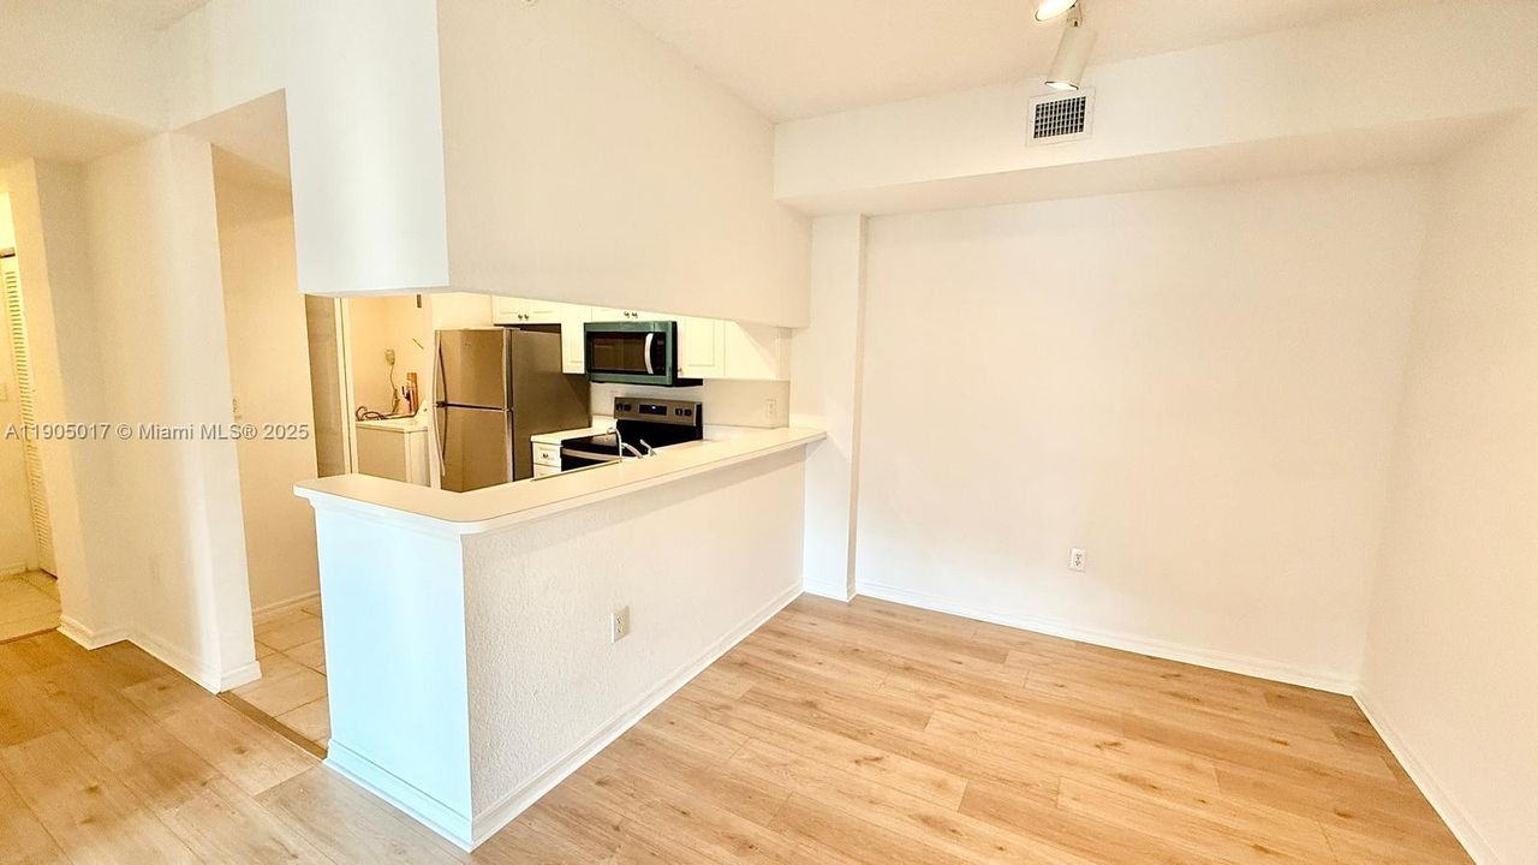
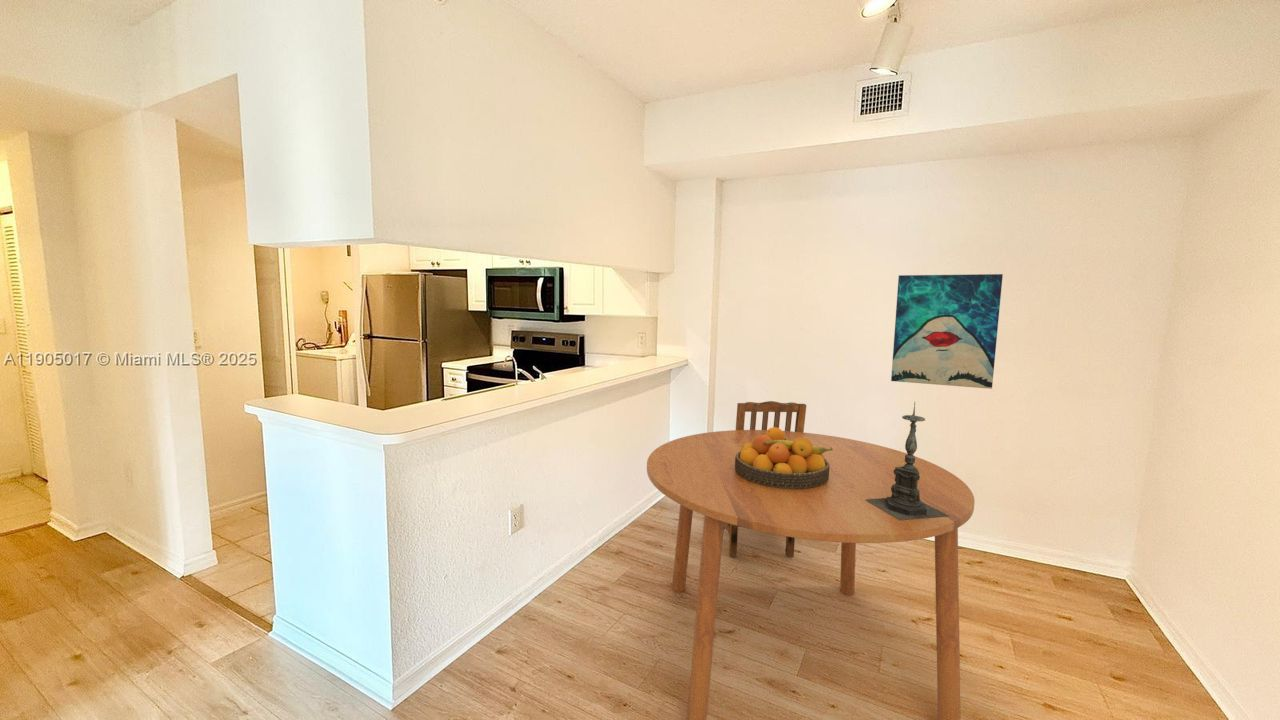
+ candle holder [865,402,948,520]
+ fruit bowl [735,427,833,489]
+ dining chair [723,400,807,558]
+ wall art [890,273,1004,390]
+ dining table [646,429,976,720]
